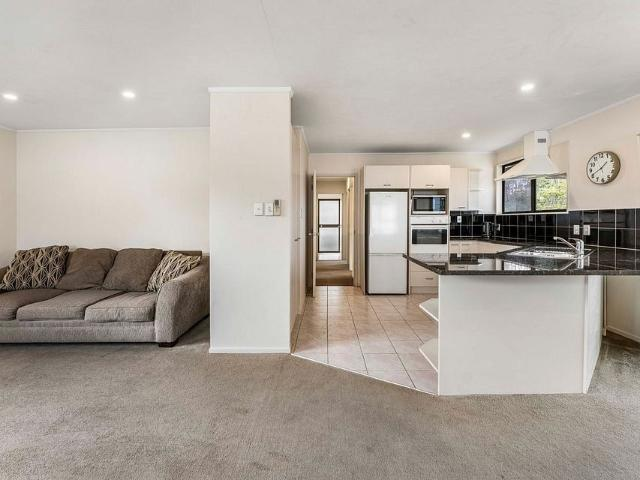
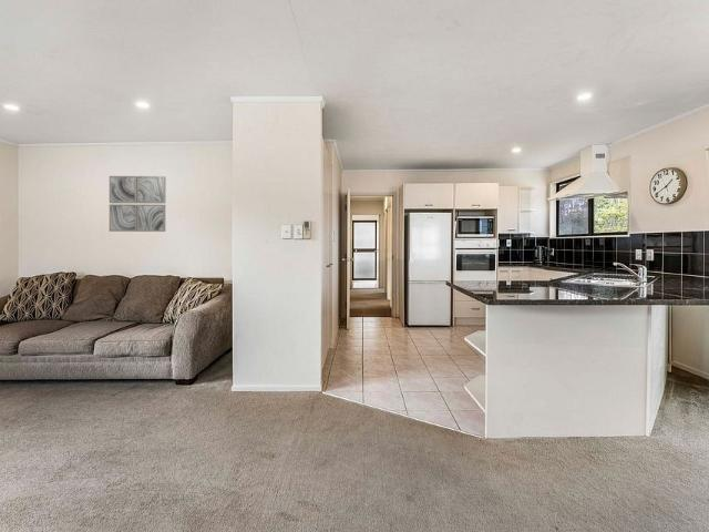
+ wall art [109,175,166,233]
